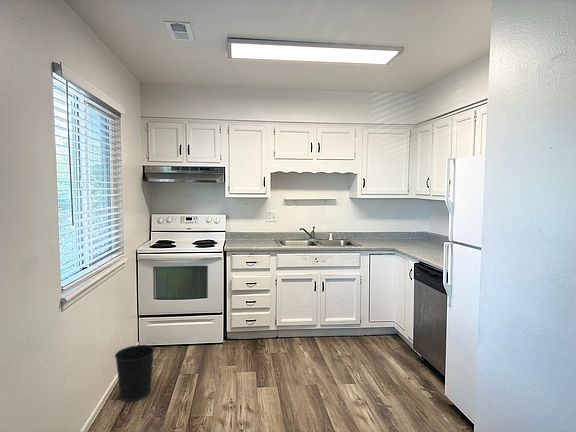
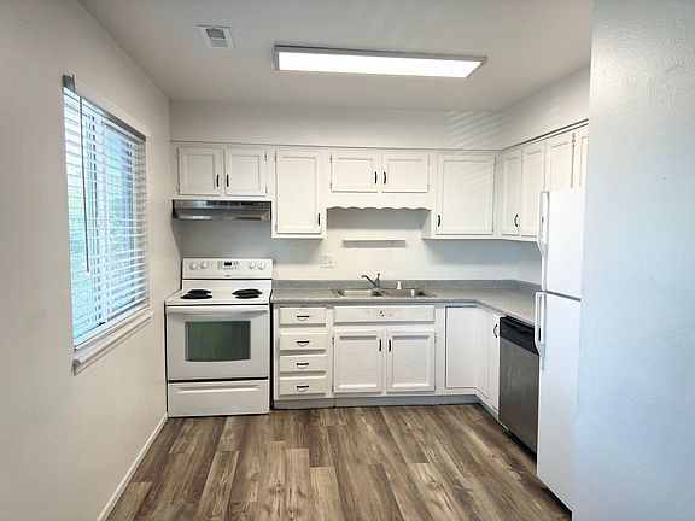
- wastebasket [114,344,155,402]
